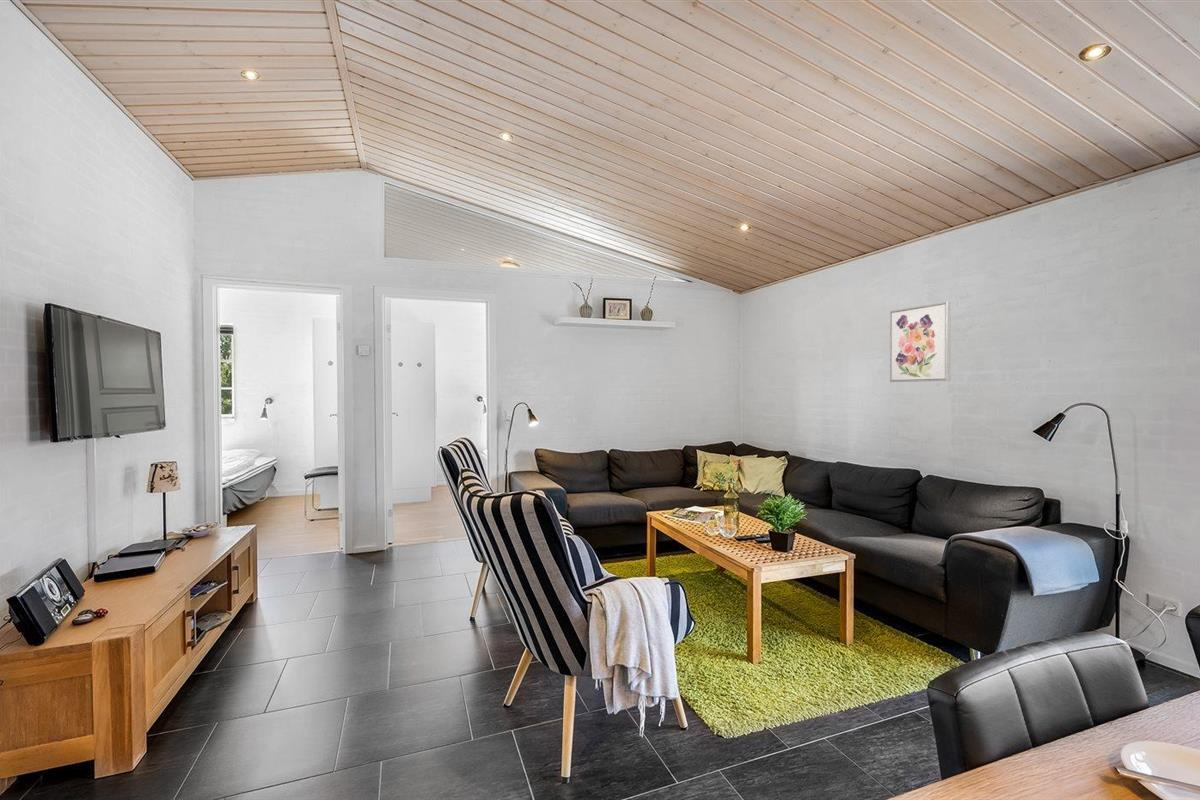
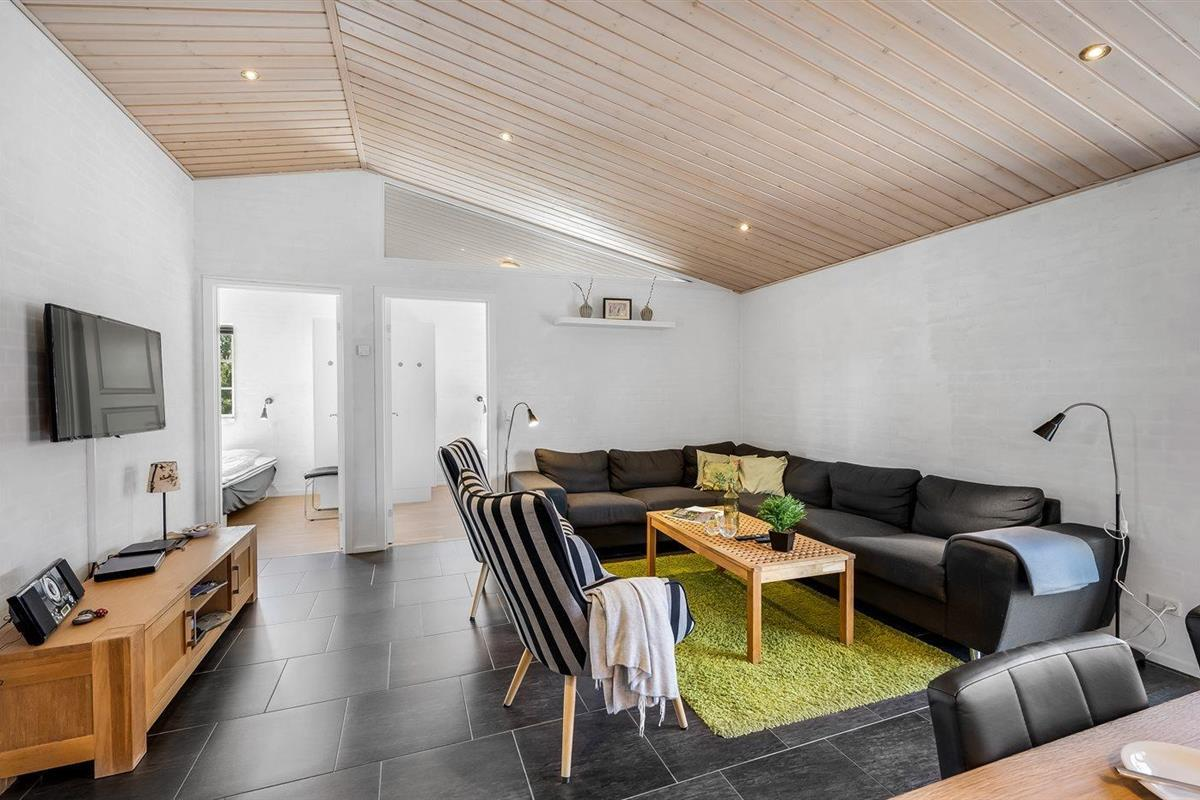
- wall art [889,301,952,383]
